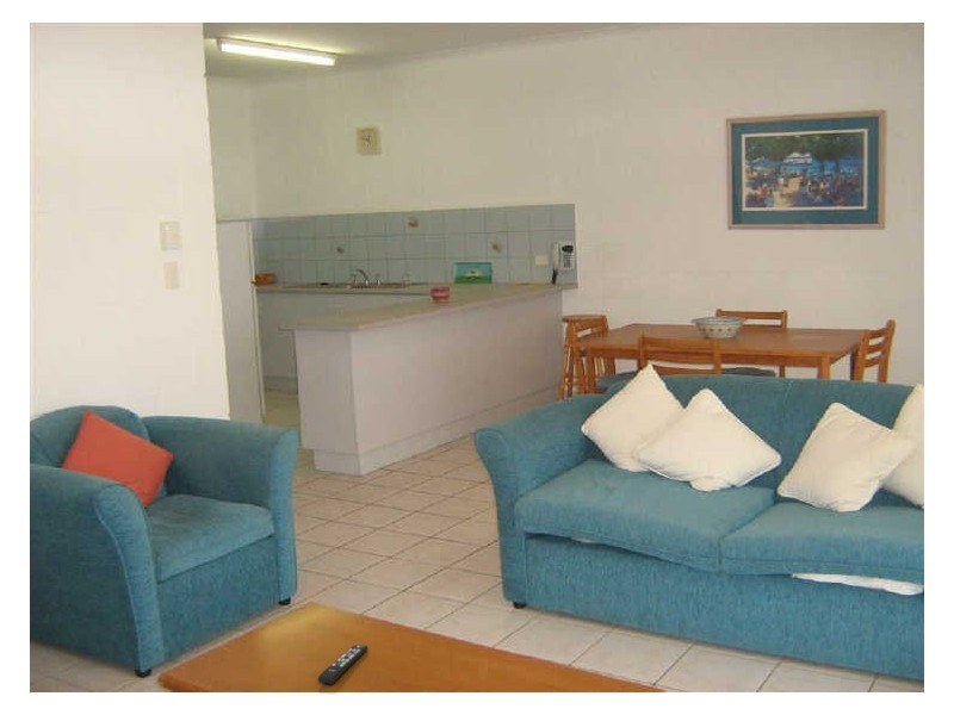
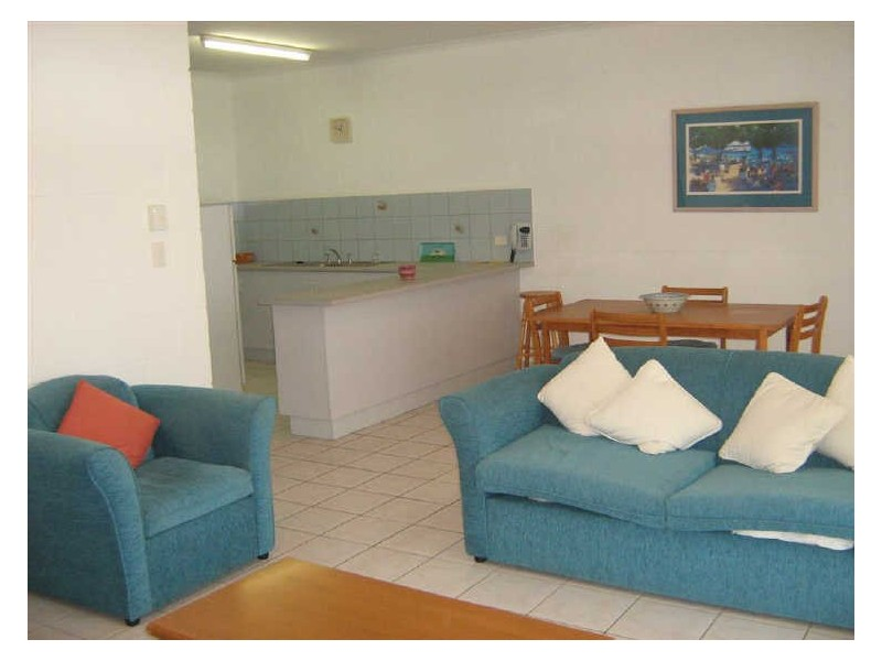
- remote control [317,644,368,685]
